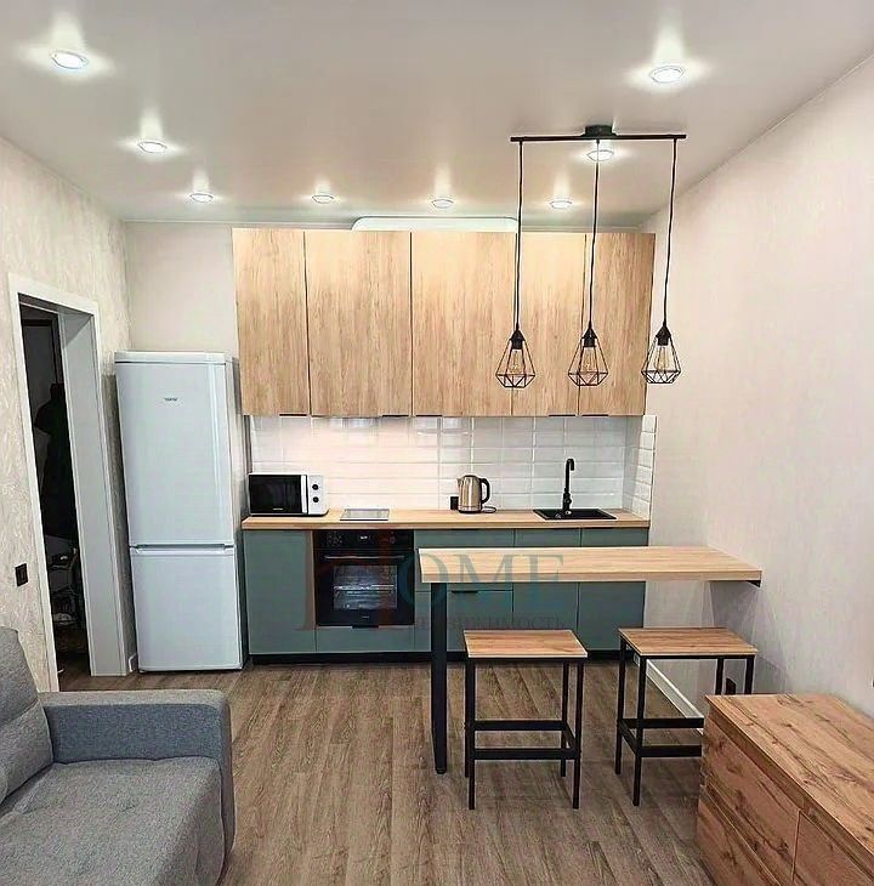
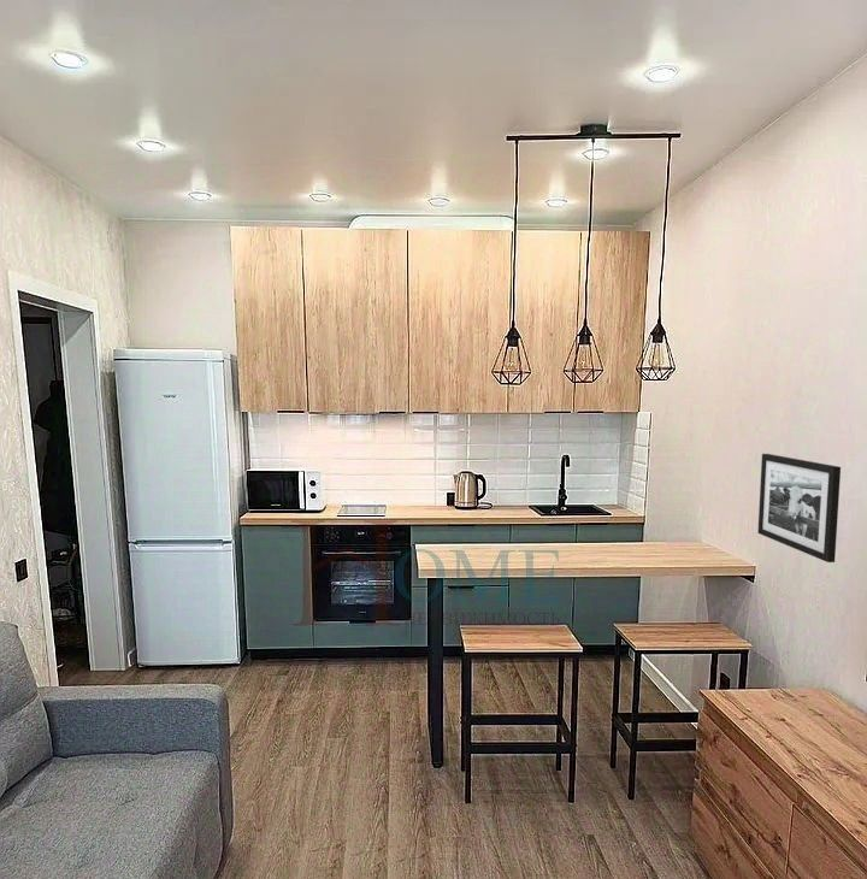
+ picture frame [756,453,842,564]
